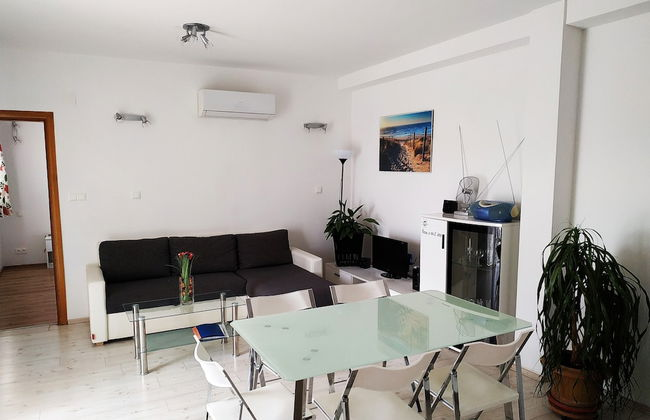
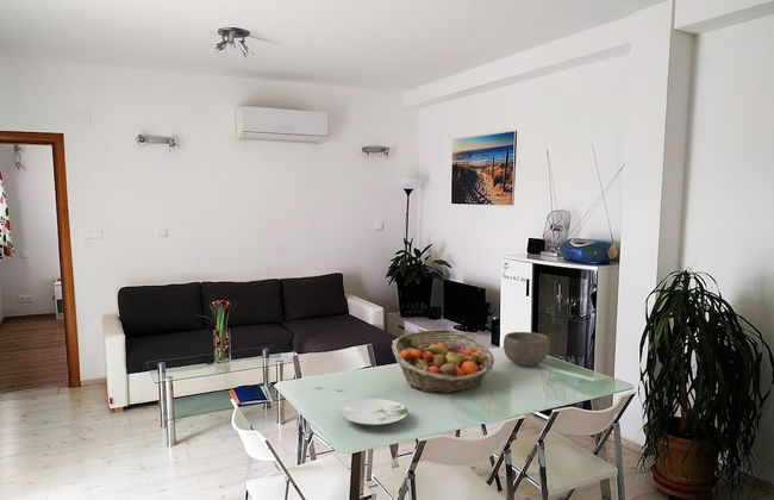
+ plate [341,398,408,426]
+ fruit basket [391,329,495,395]
+ bowl [503,331,550,367]
